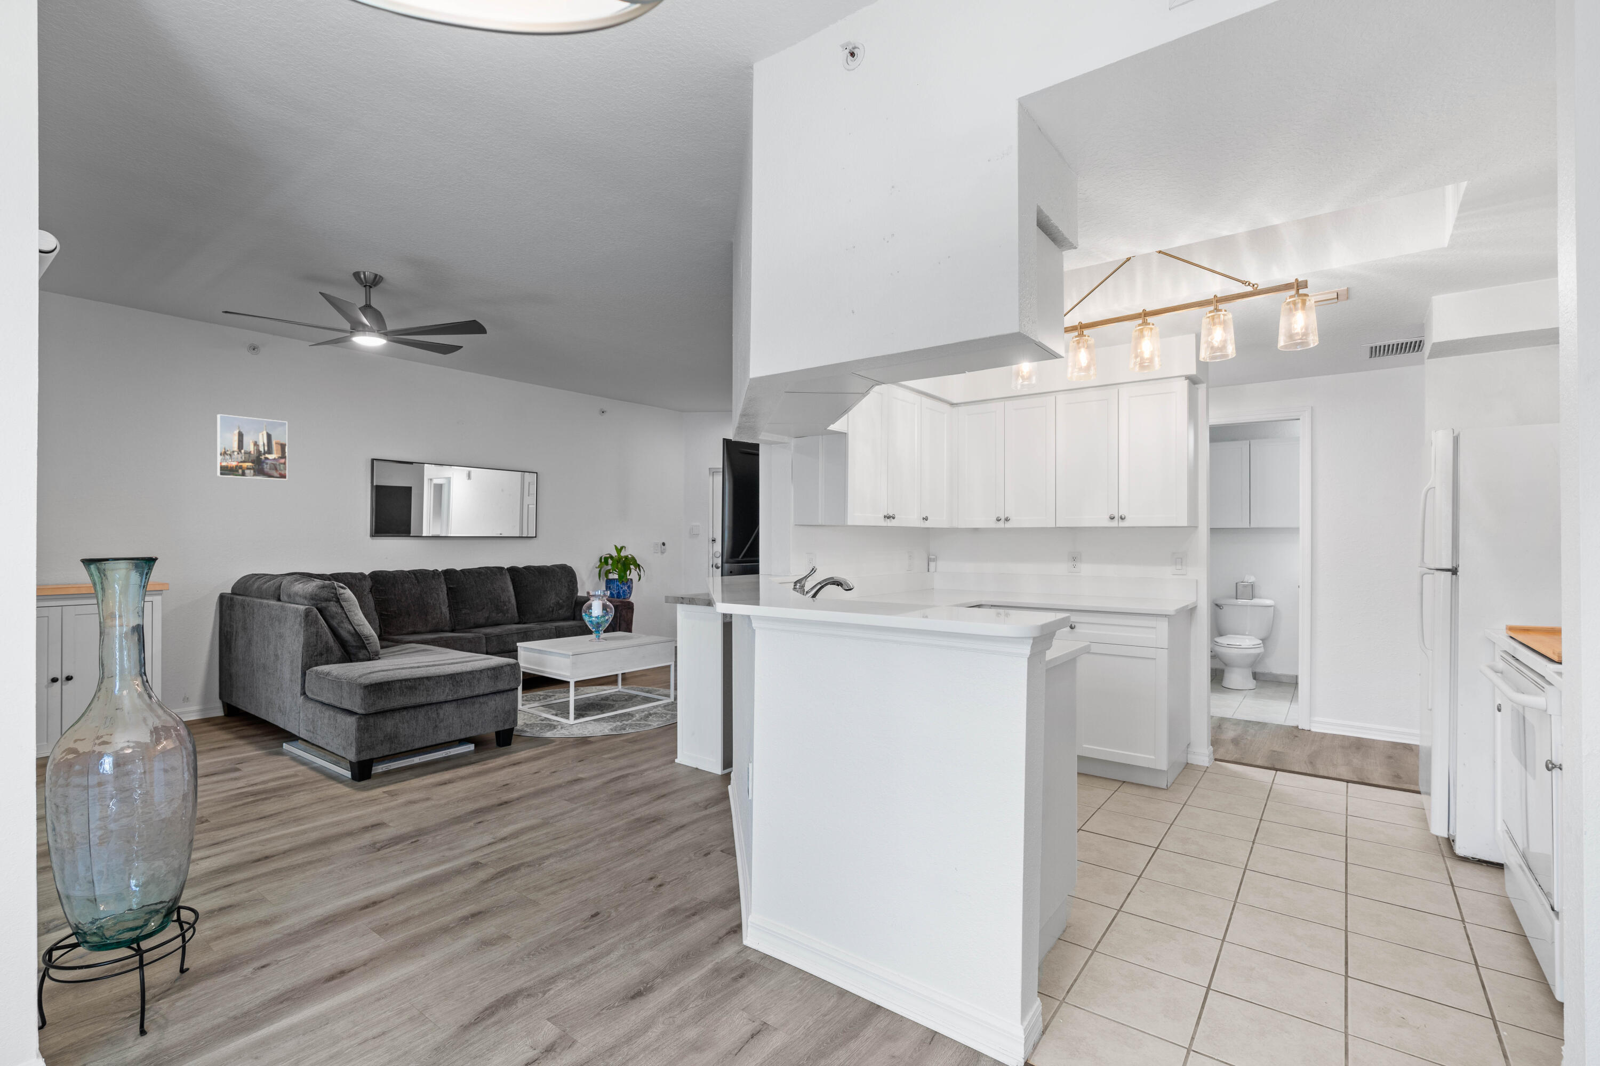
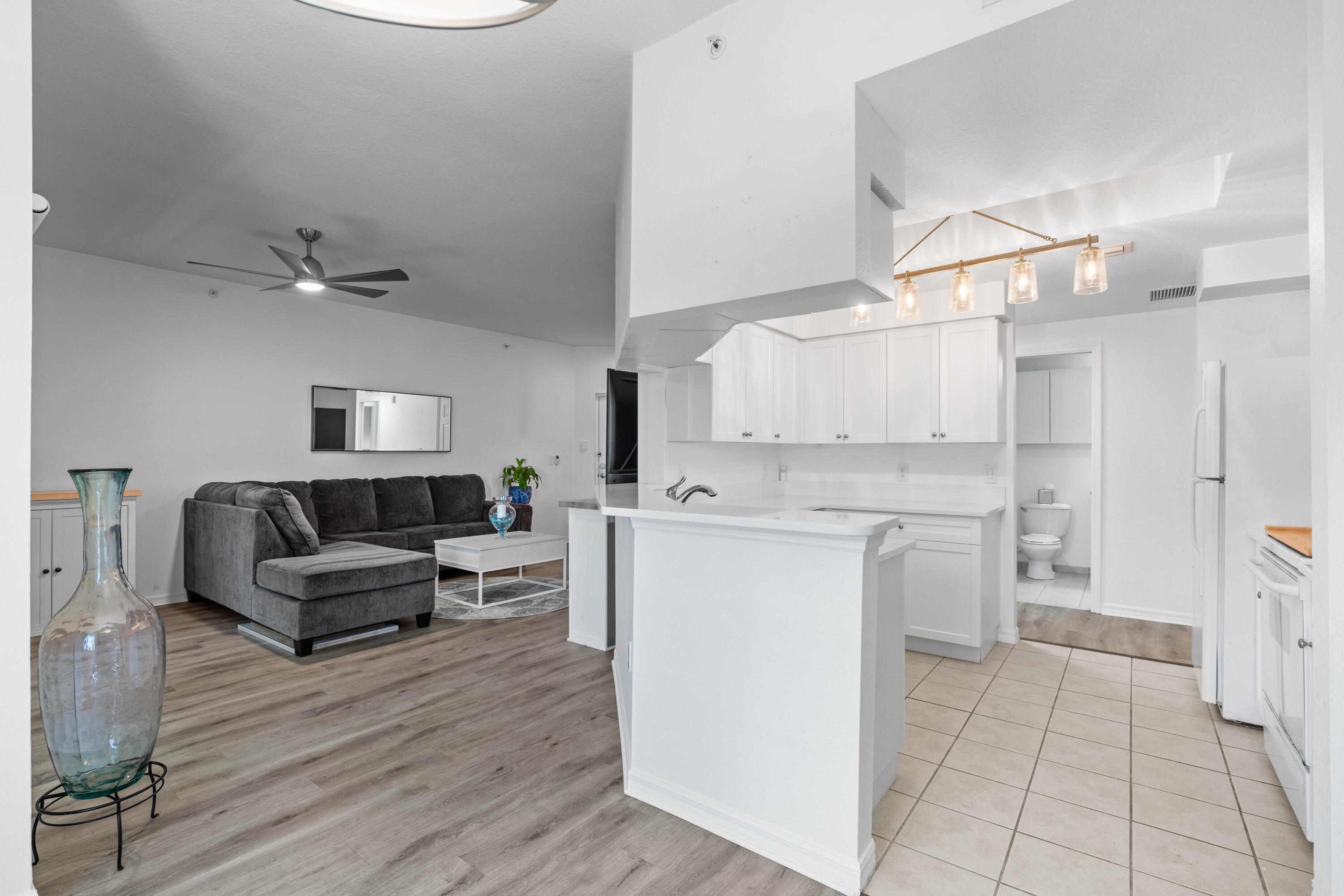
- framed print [217,414,288,481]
